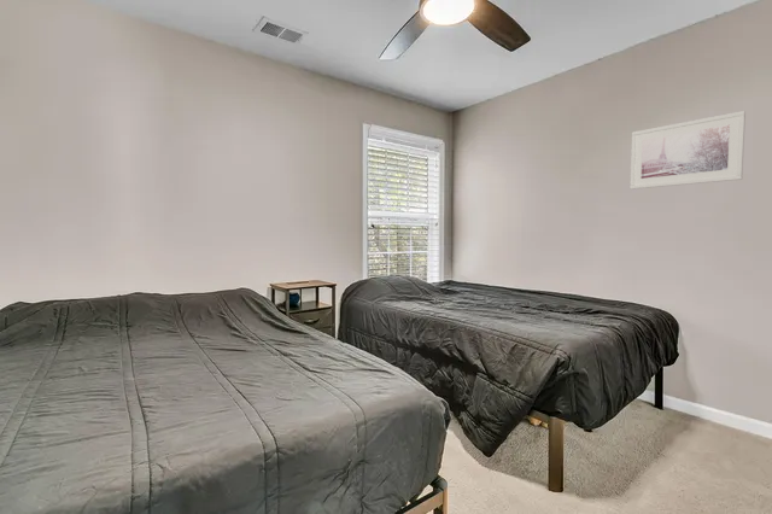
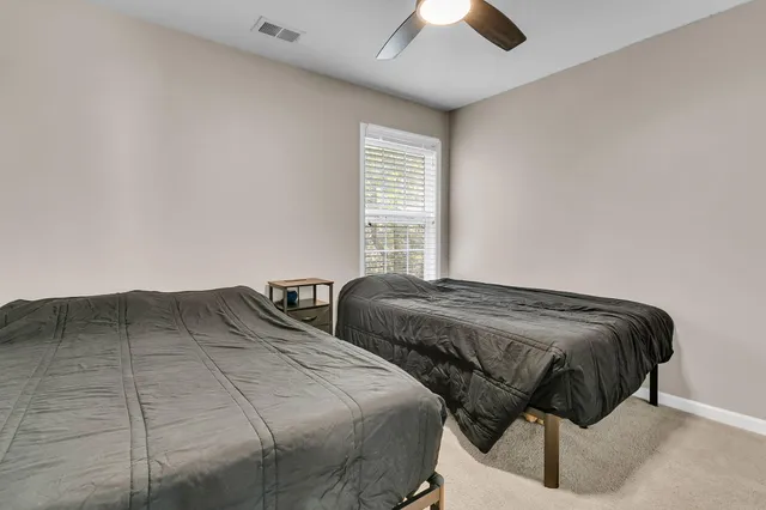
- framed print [628,110,747,191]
